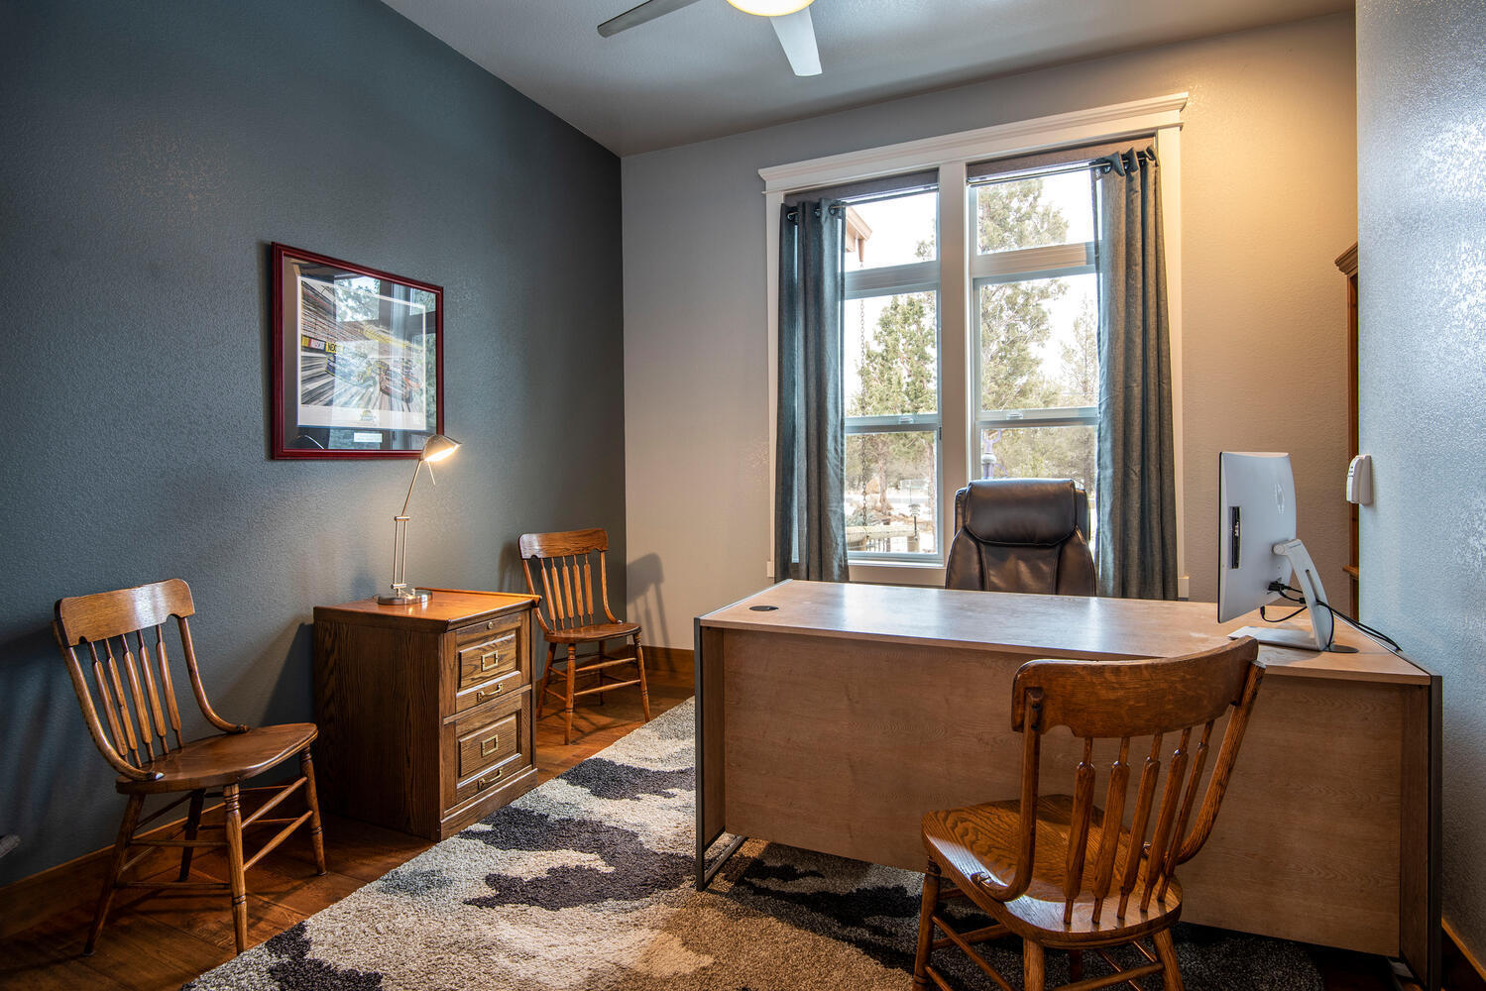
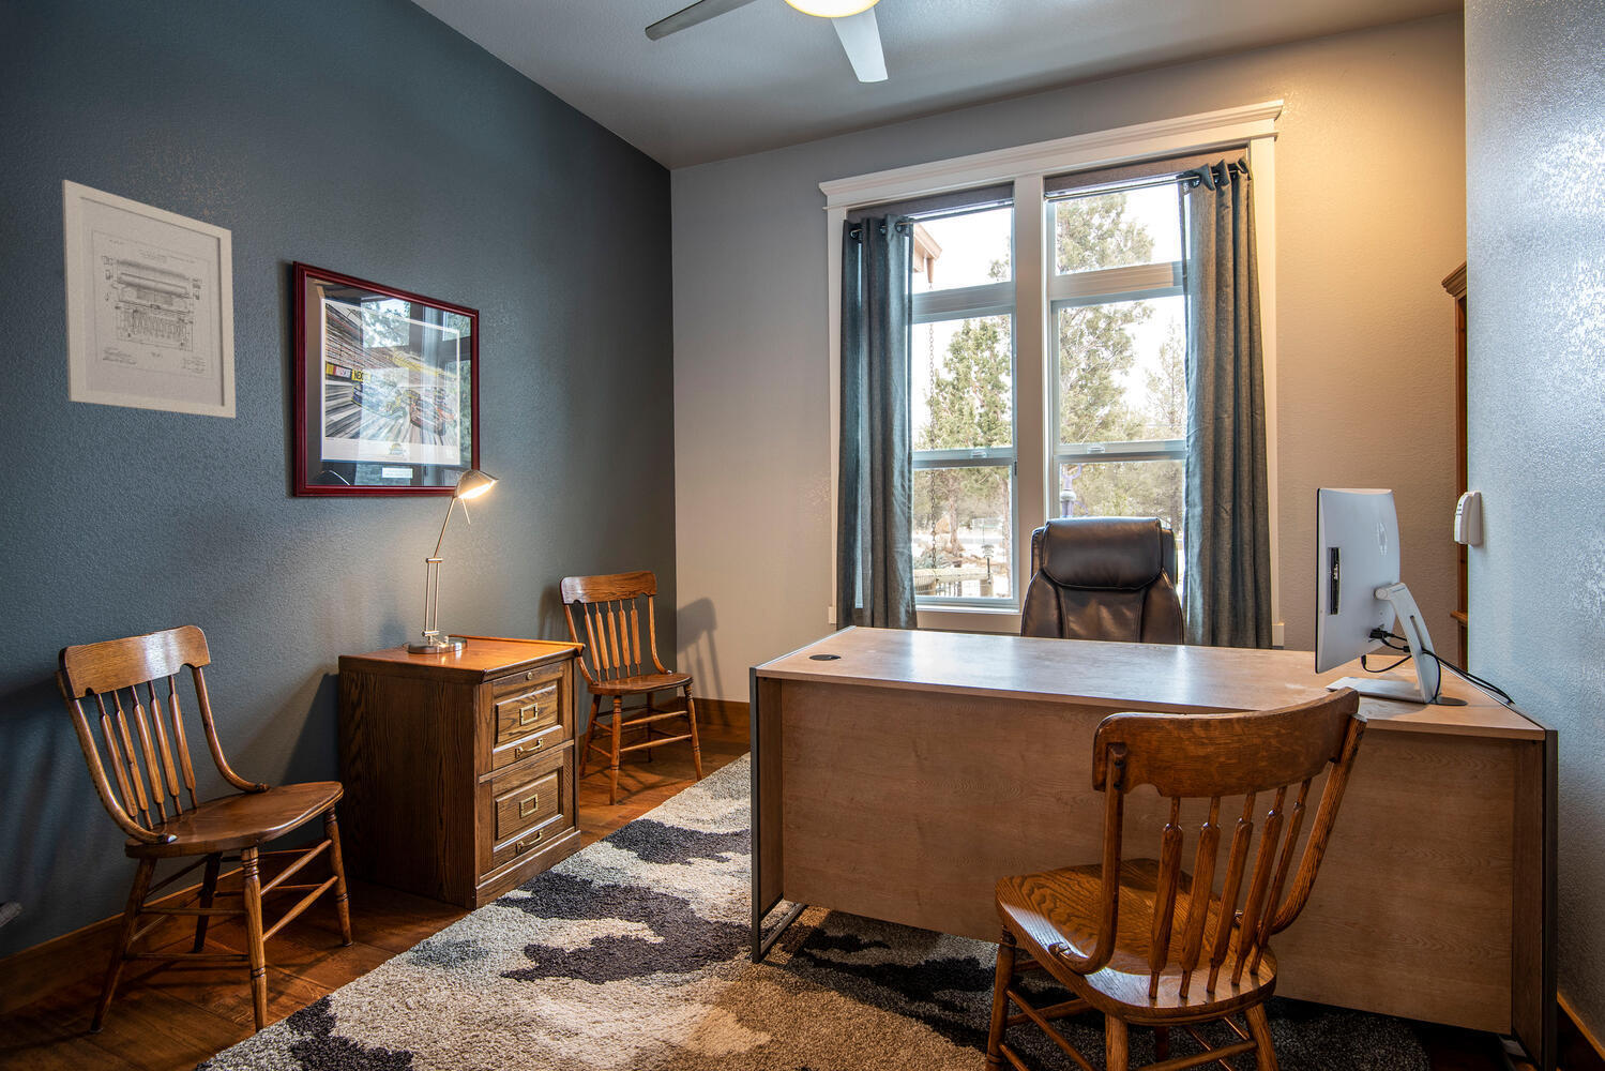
+ wall art [61,179,237,420]
